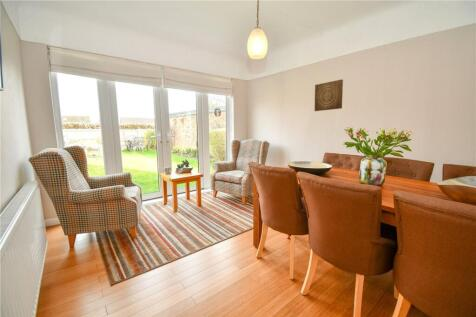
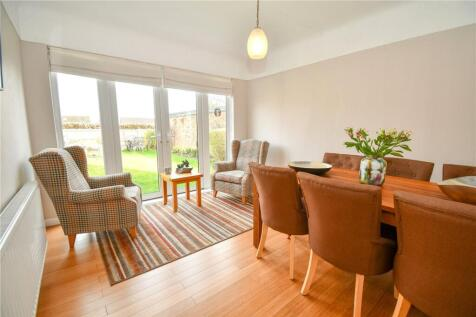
- wall art [314,78,344,112]
